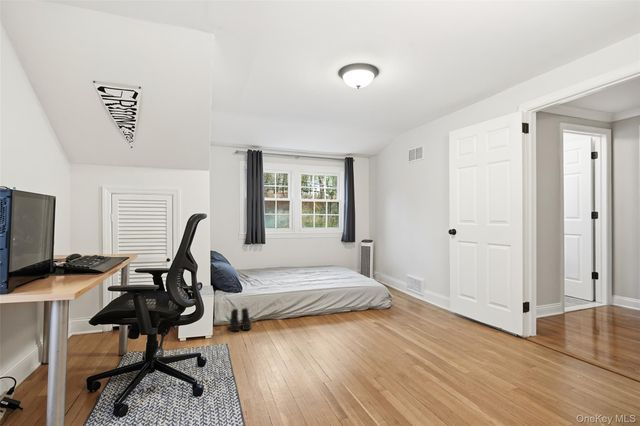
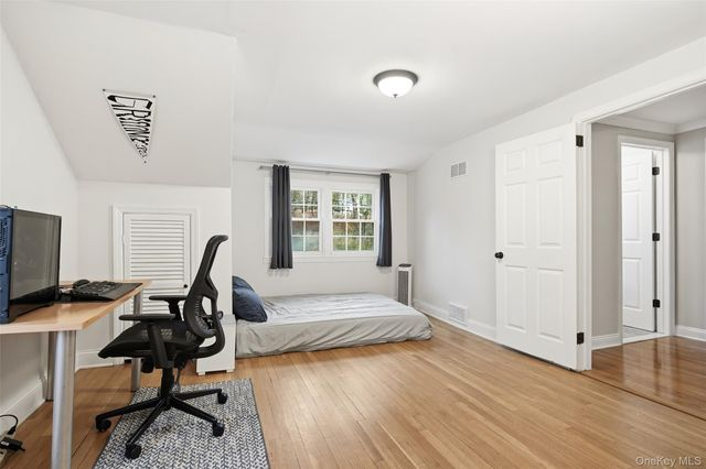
- boots [229,307,252,332]
